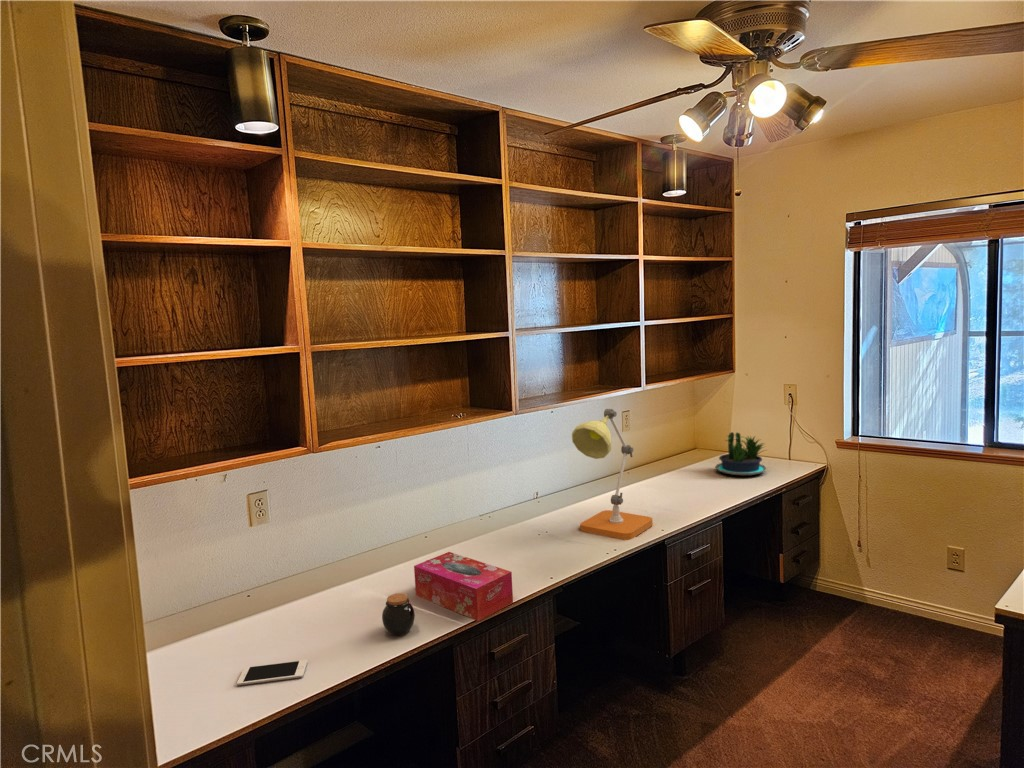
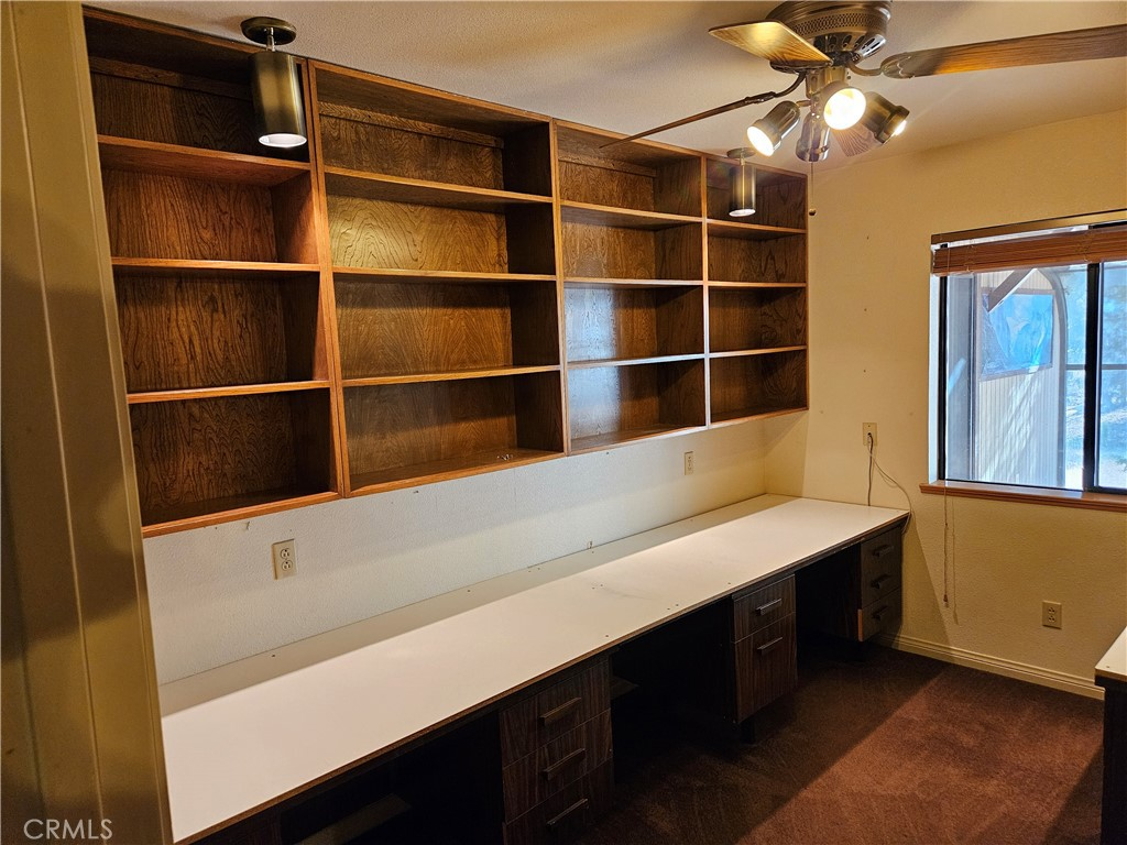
- desk lamp [571,408,654,541]
- jar [381,592,416,636]
- tissue box [413,551,514,622]
- potted plant [714,431,767,476]
- cell phone [236,659,308,686]
